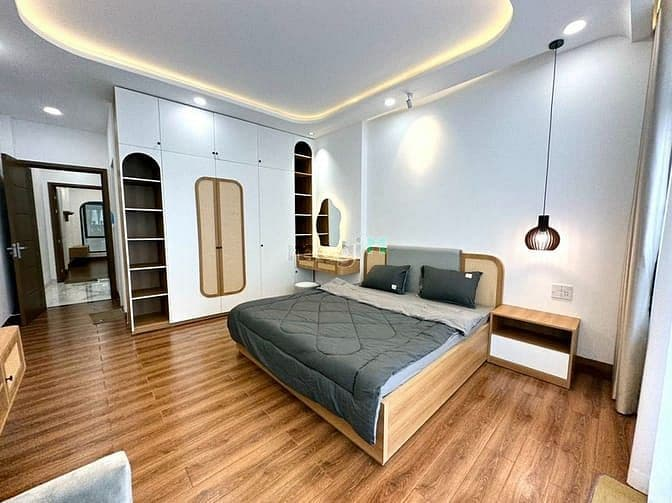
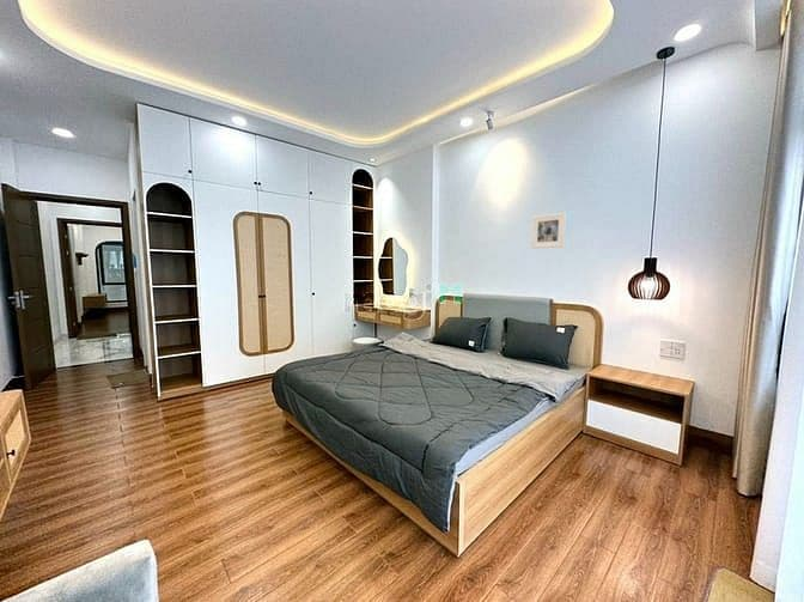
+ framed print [530,212,567,249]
